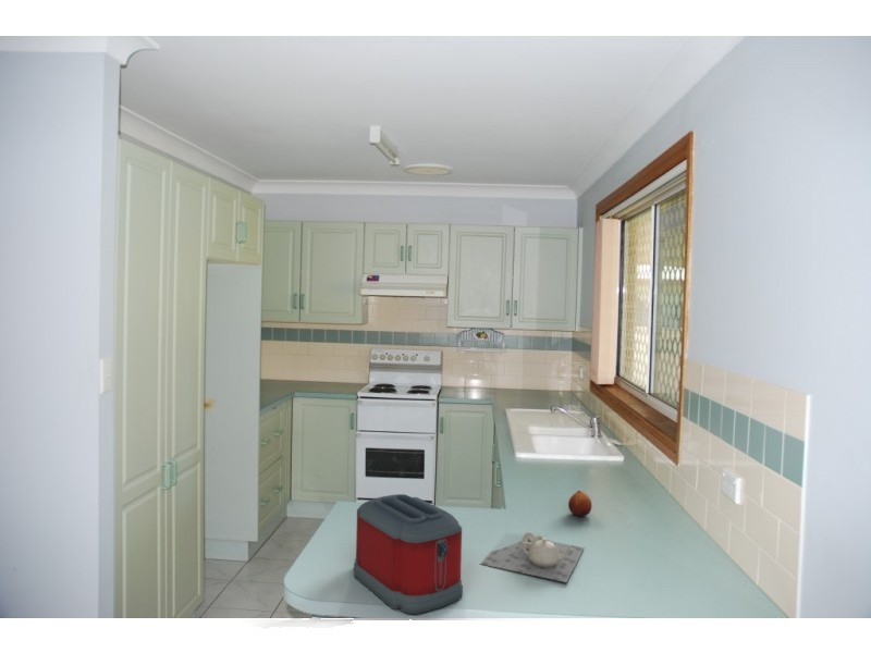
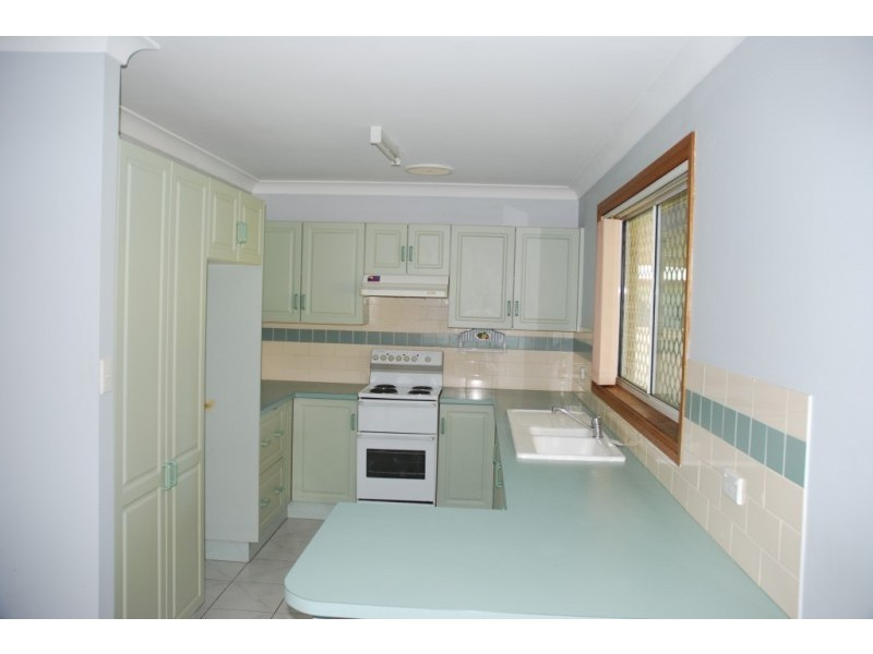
- fruit [567,490,593,517]
- teapot [480,531,585,583]
- toaster [353,493,464,615]
